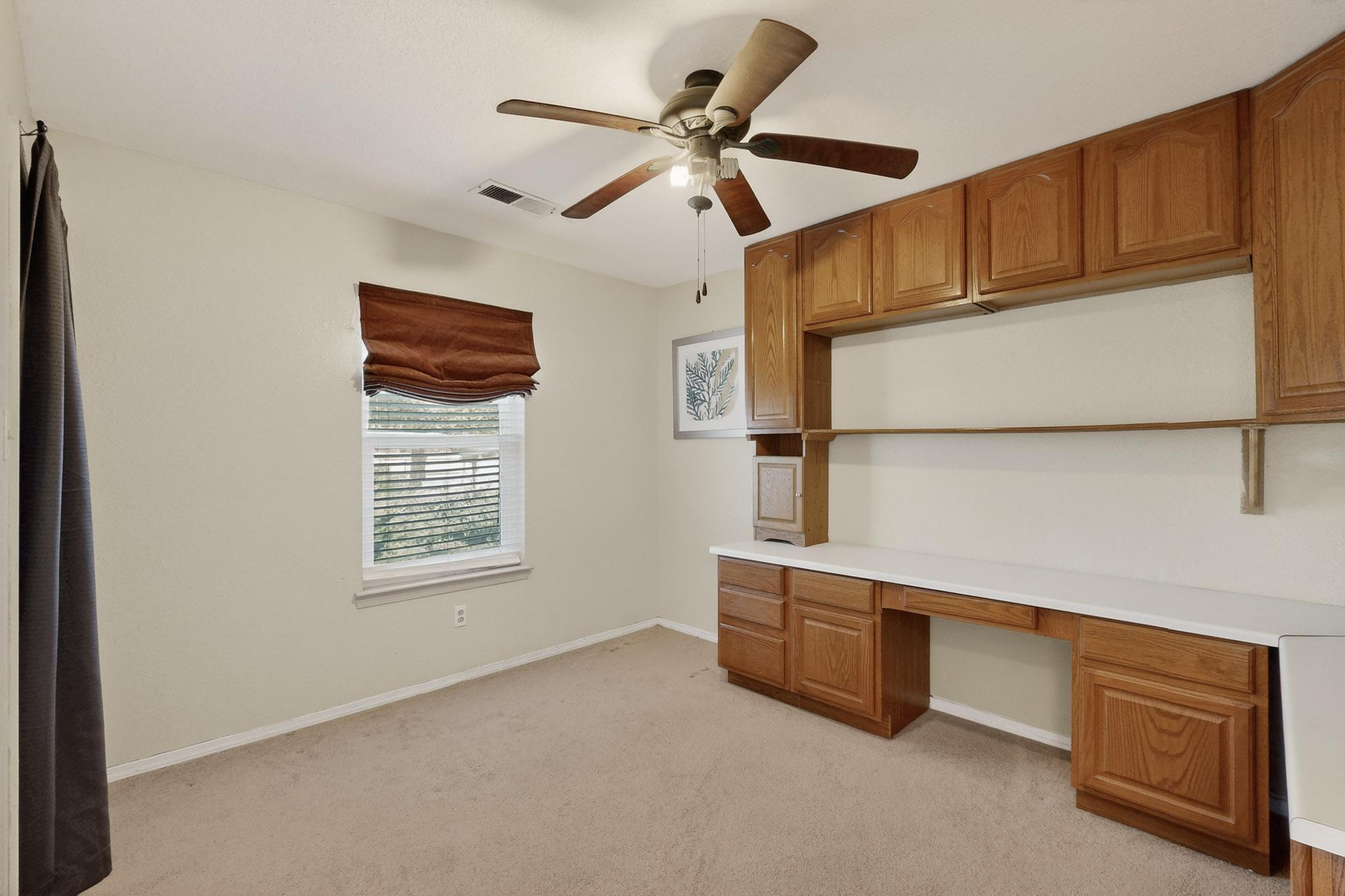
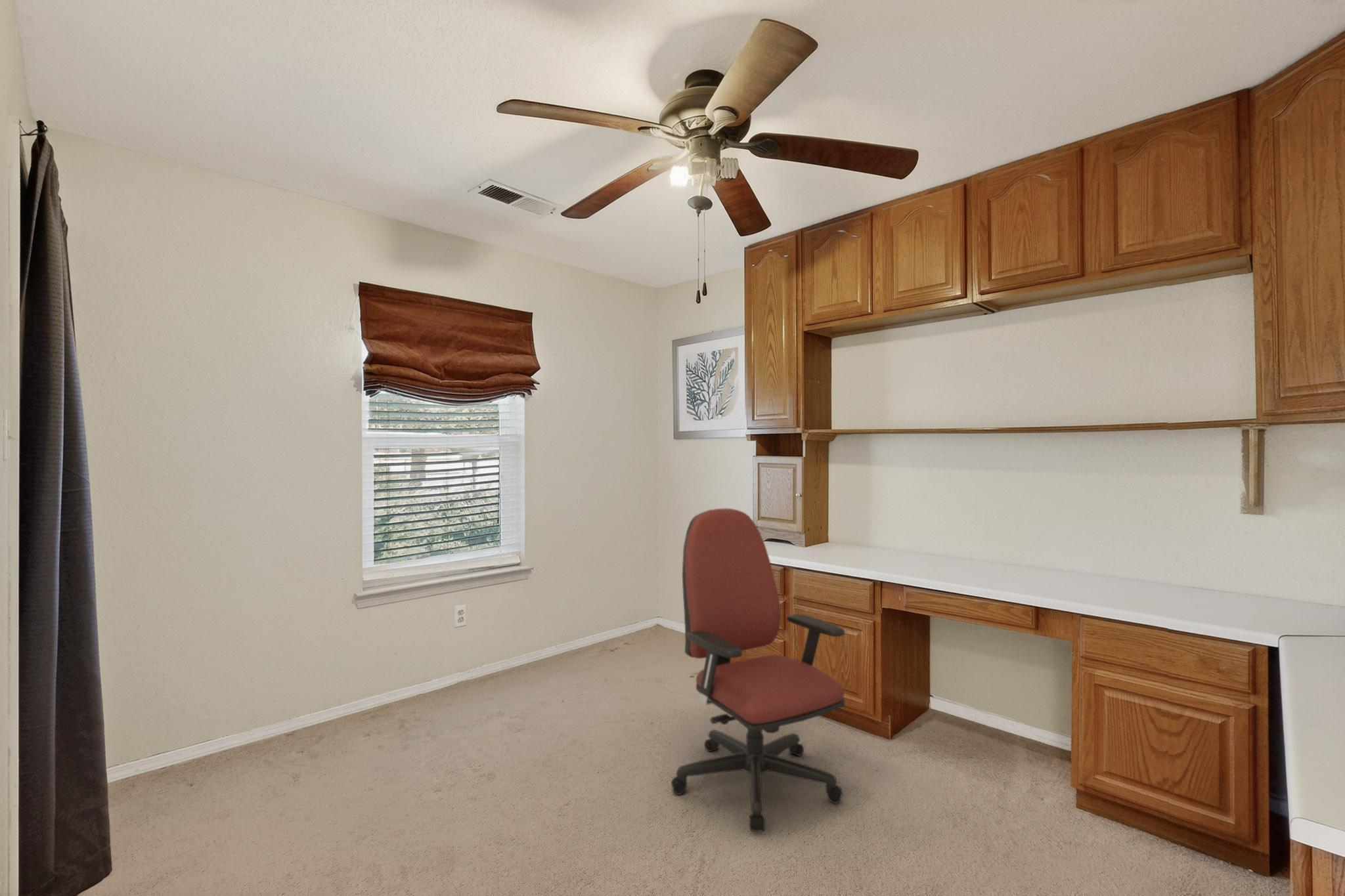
+ office chair [671,507,846,832]
